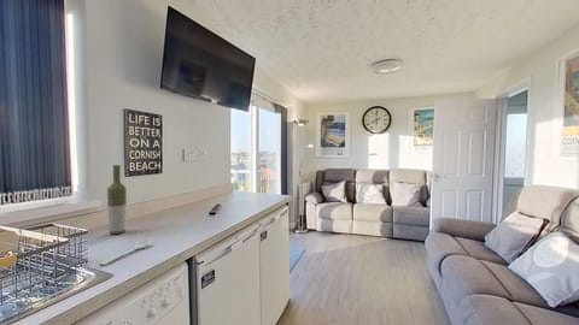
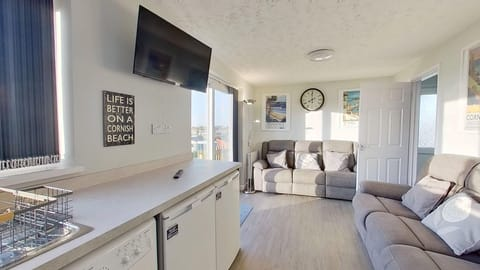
- bottle [106,164,128,235]
- spoon [98,240,152,266]
